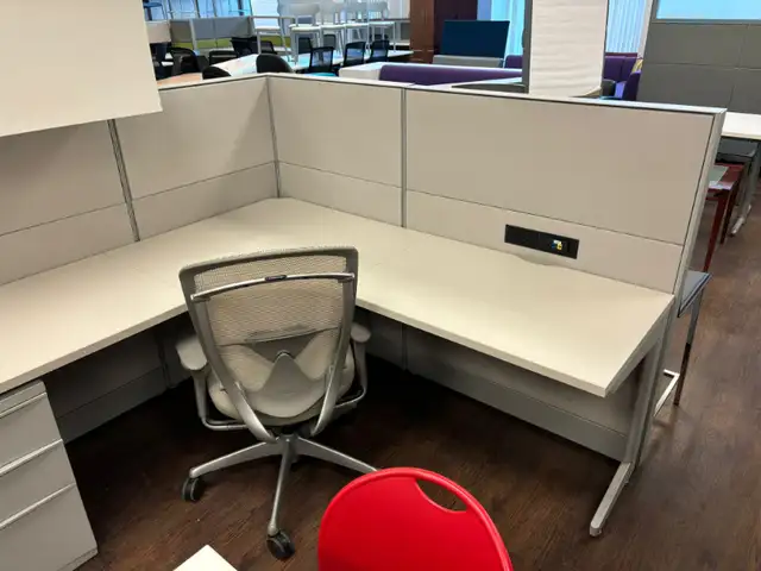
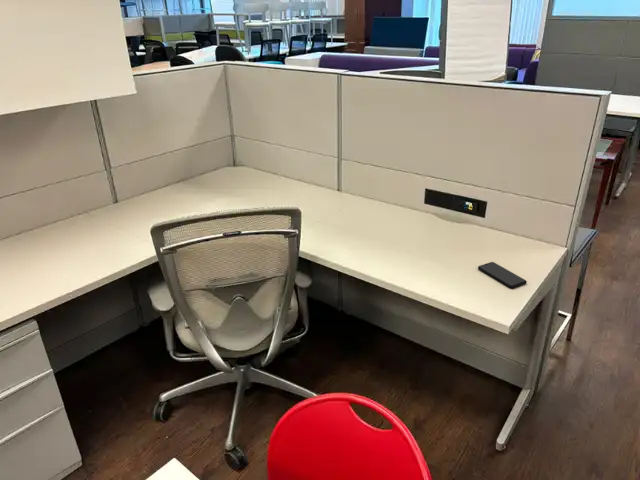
+ smartphone [477,261,528,289]
